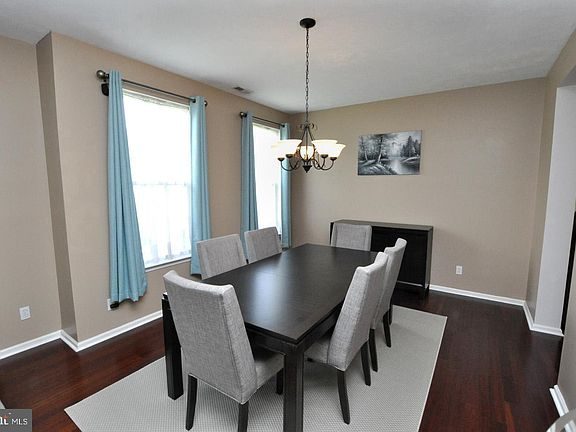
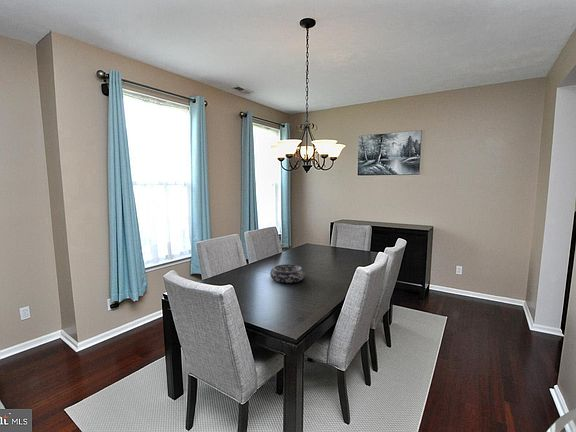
+ decorative bowl [269,263,306,284]
